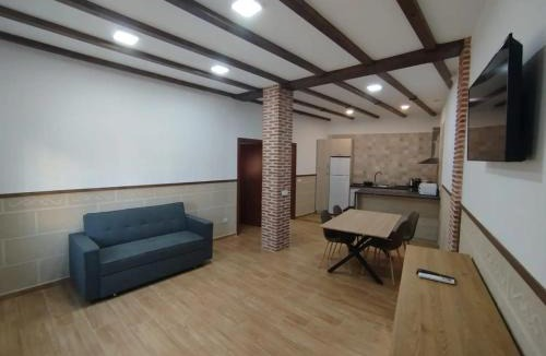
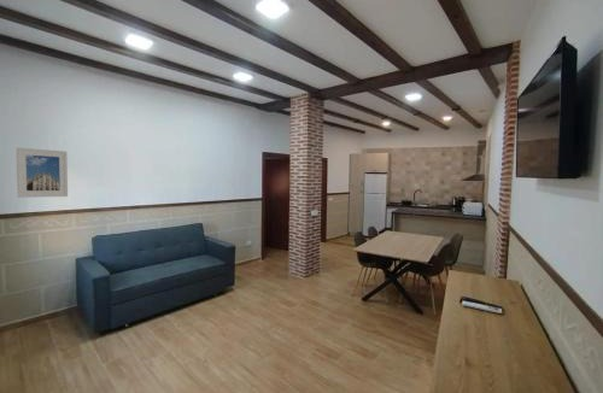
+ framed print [14,146,69,199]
